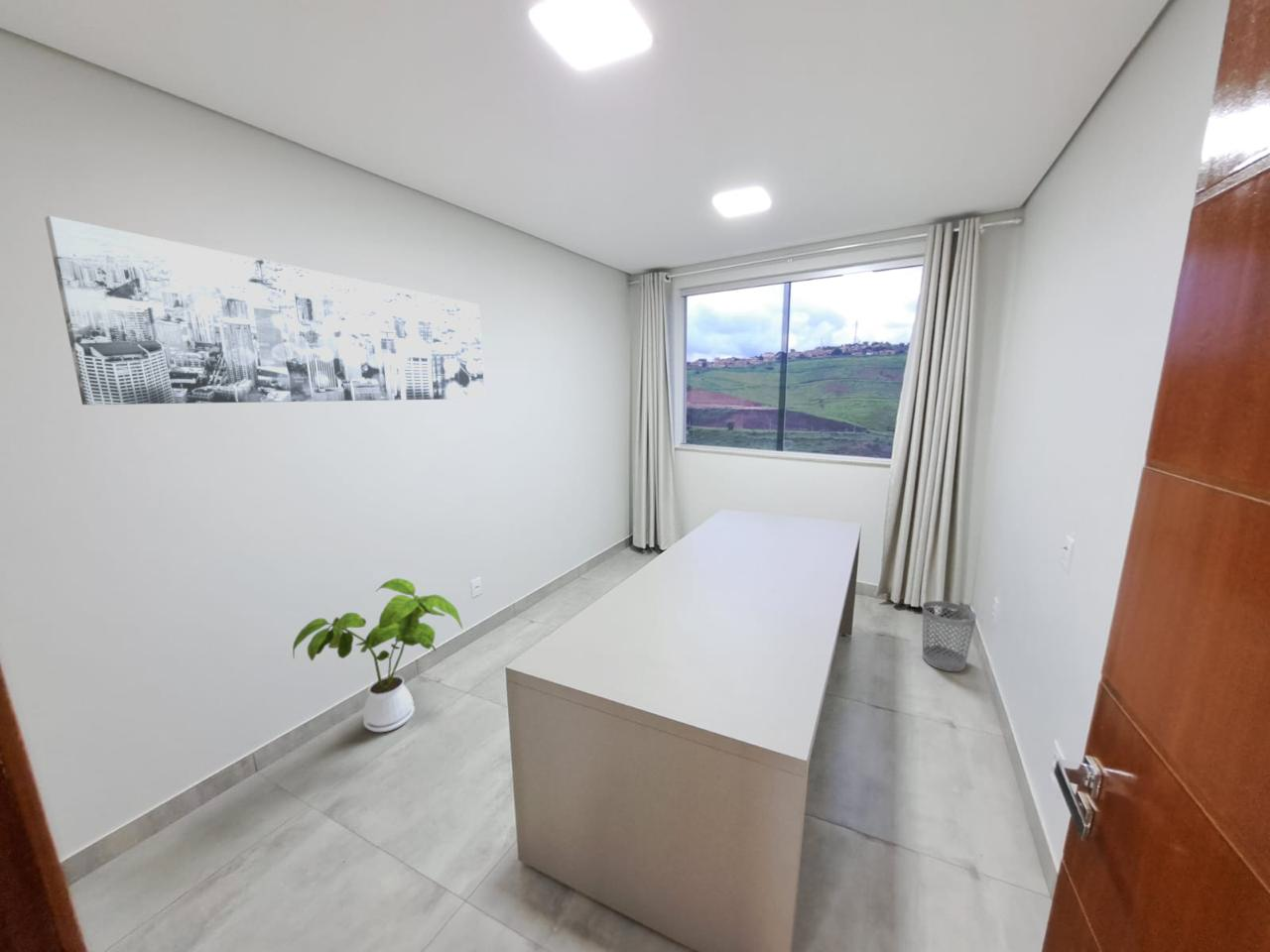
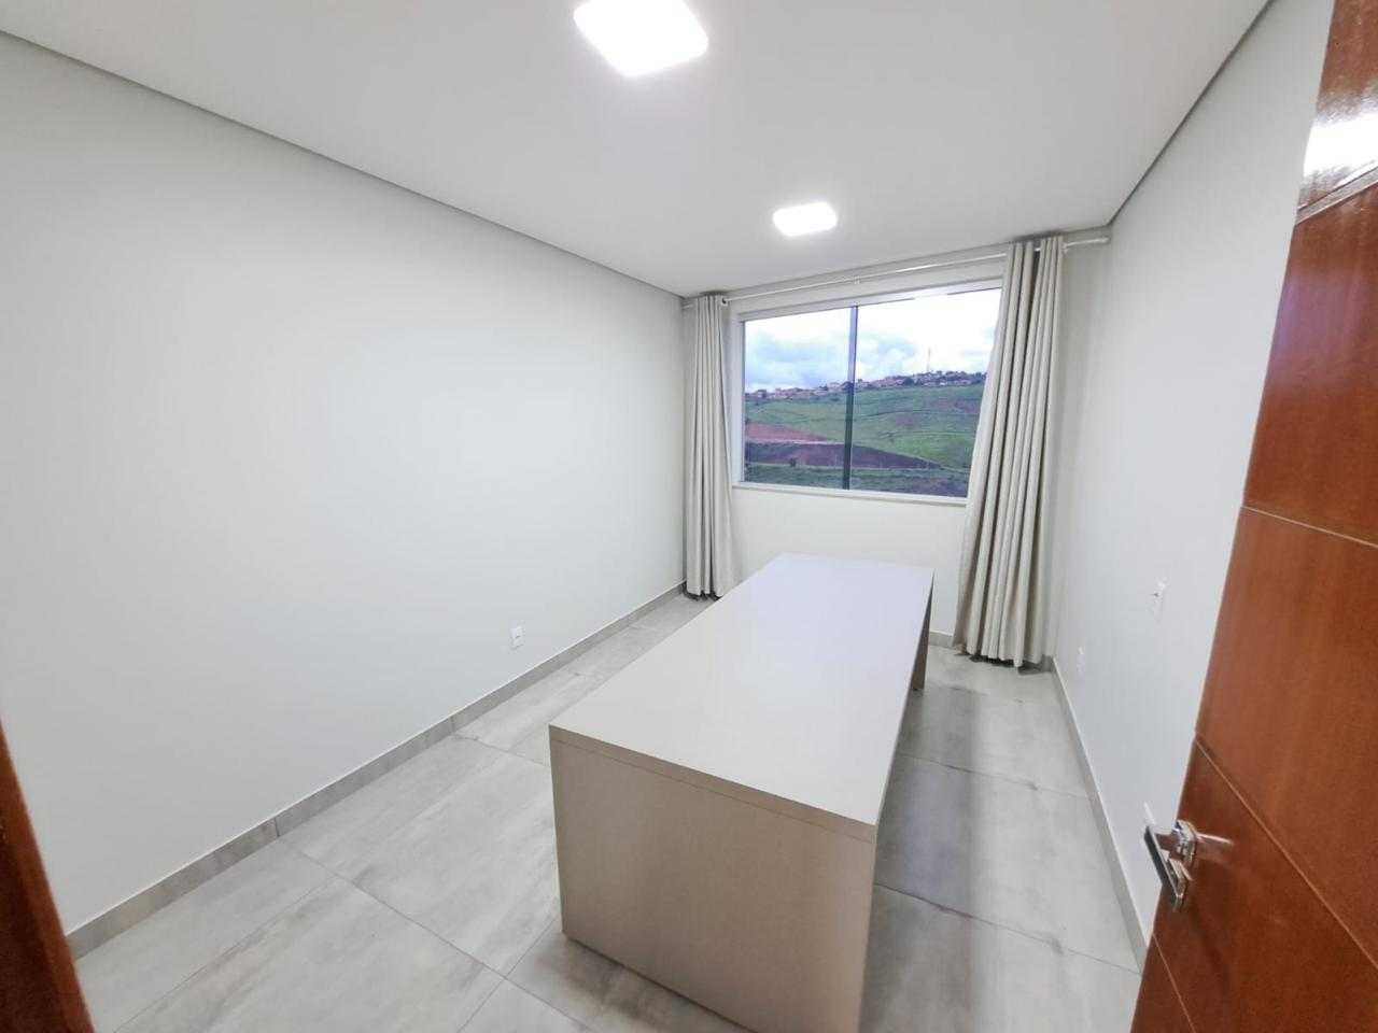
- wastebasket [922,600,977,672]
- house plant [292,577,464,733]
- wall art [44,215,485,406]
